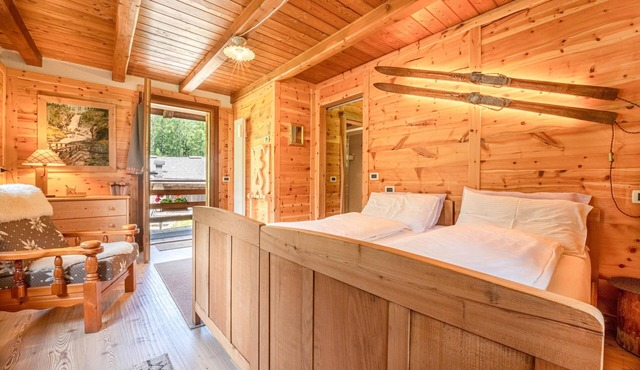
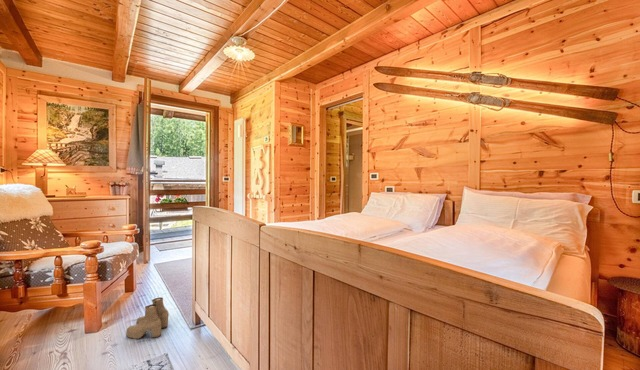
+ boots [125,296,170,340]
